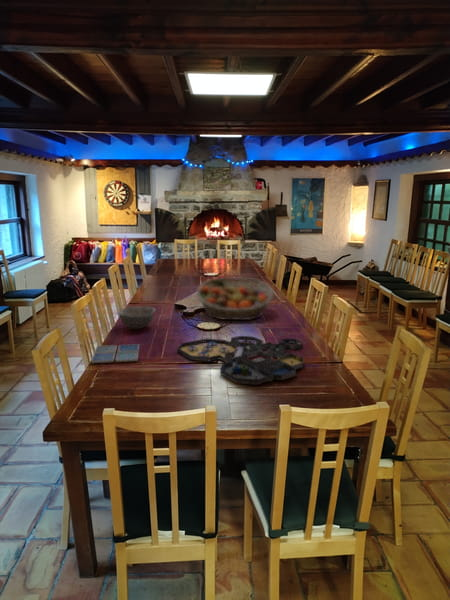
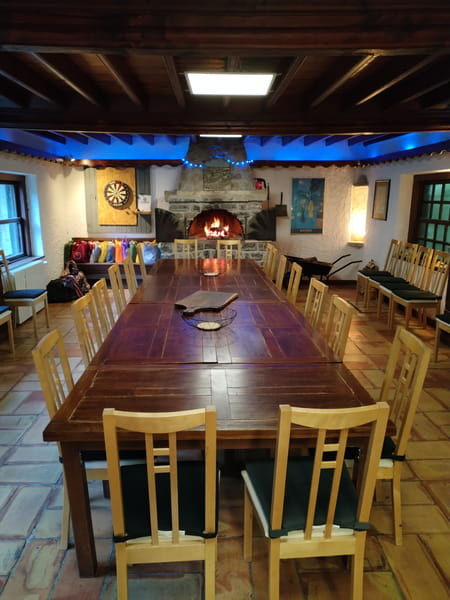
- fruit basket [195,277,275,321]
- board game [177,335,304,386]
- bowl [117,305,157,330]
- drink coaster [90,343,140,364]
